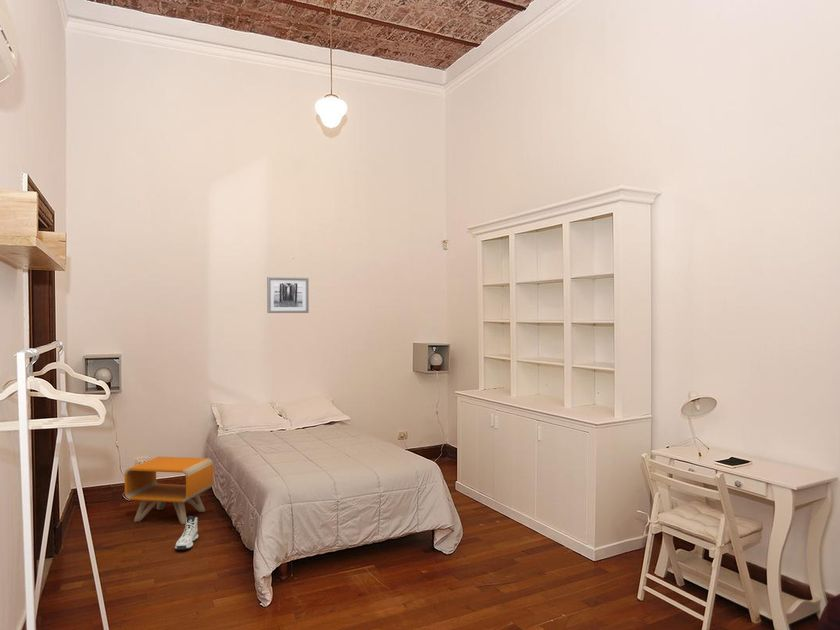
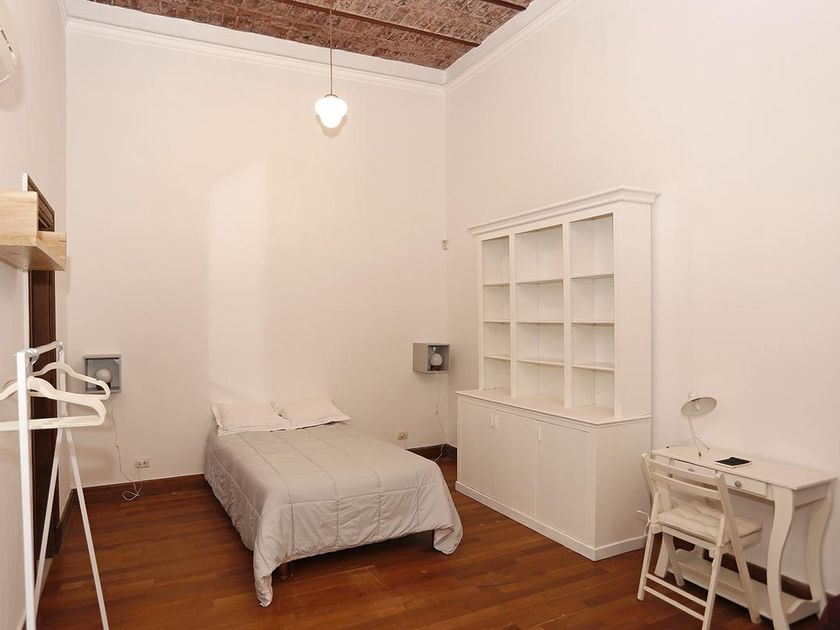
- wall art [266,276,310,314]
- sneaker [174,515,199,551]
- nightstand [124,456,214,525]
